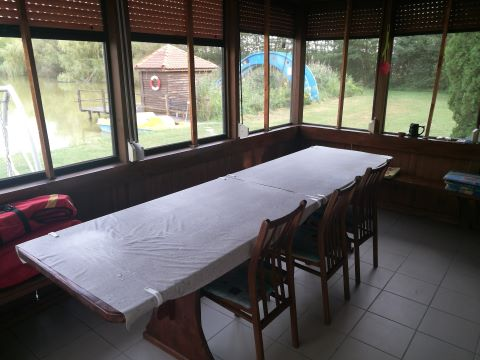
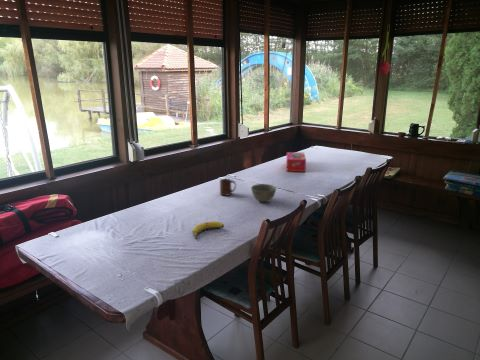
+ bowl [250,183,277,203]
+ banana [192,220,225,240]
+ tissue box [285,151,307,173]
+ cup [219,178,237,197]
